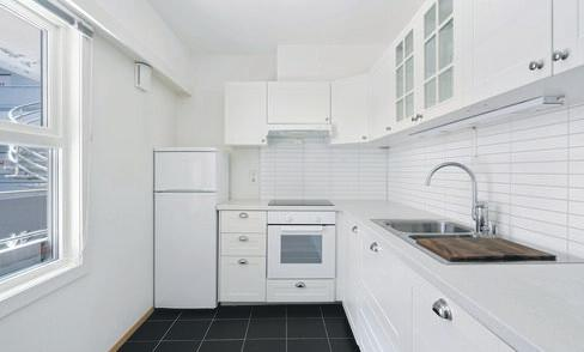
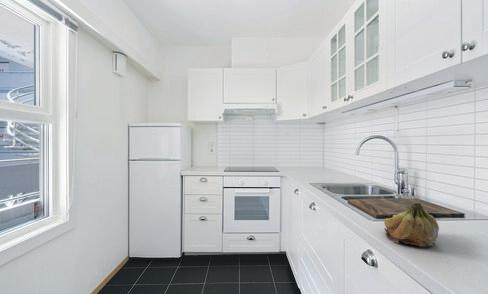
+ fruit [383,202,440,248]
